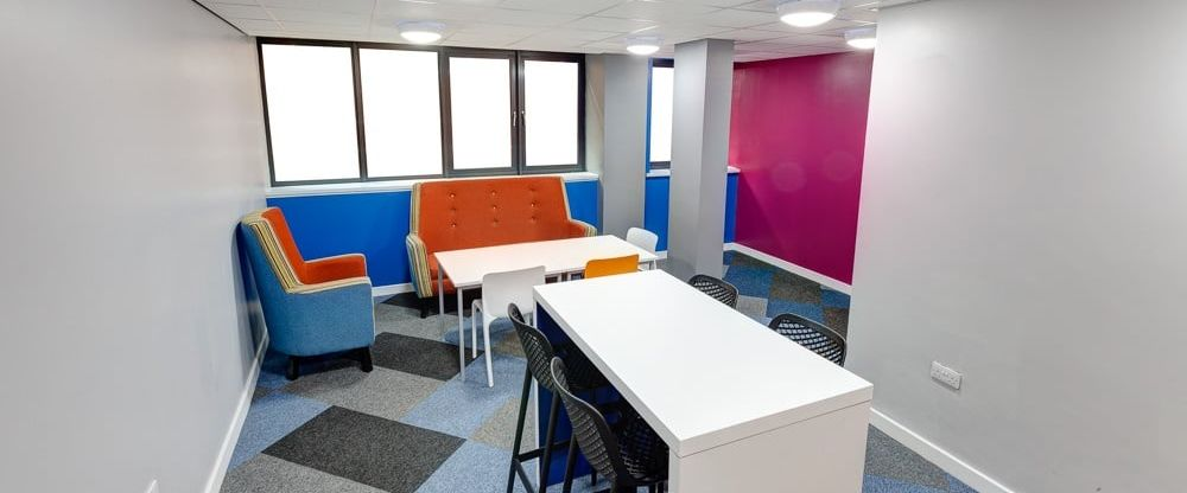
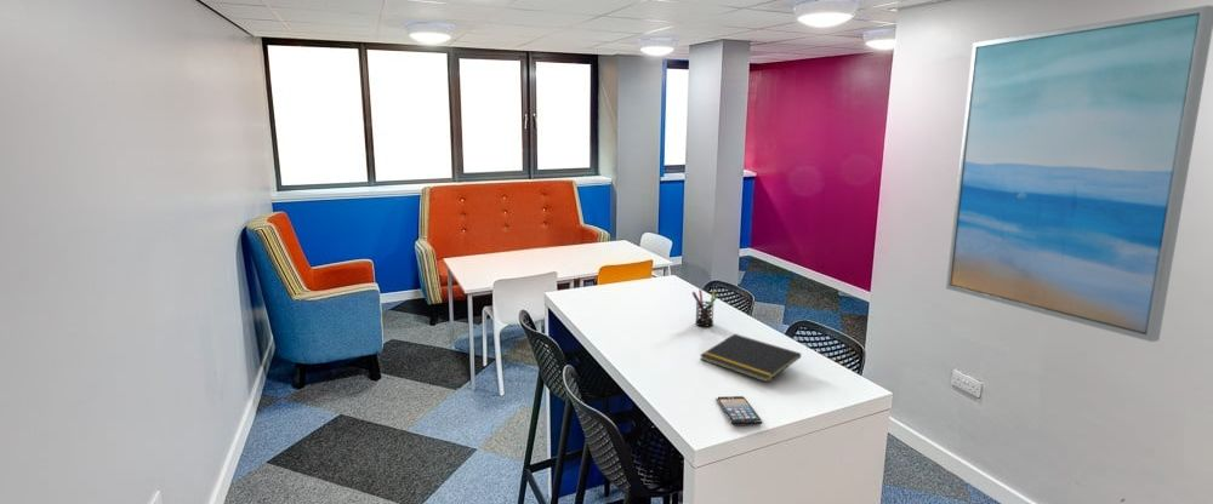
+ smartphone [714,395,763,426]
+ notepad [699,333,802,383]
+ wall art [945,4,1213,343]
+ pen holder [691,288,718,327]
